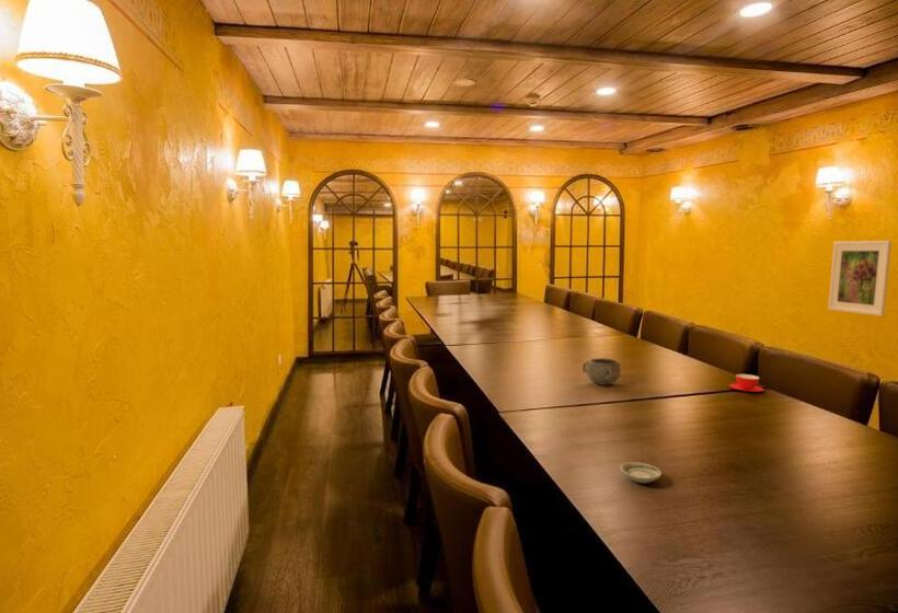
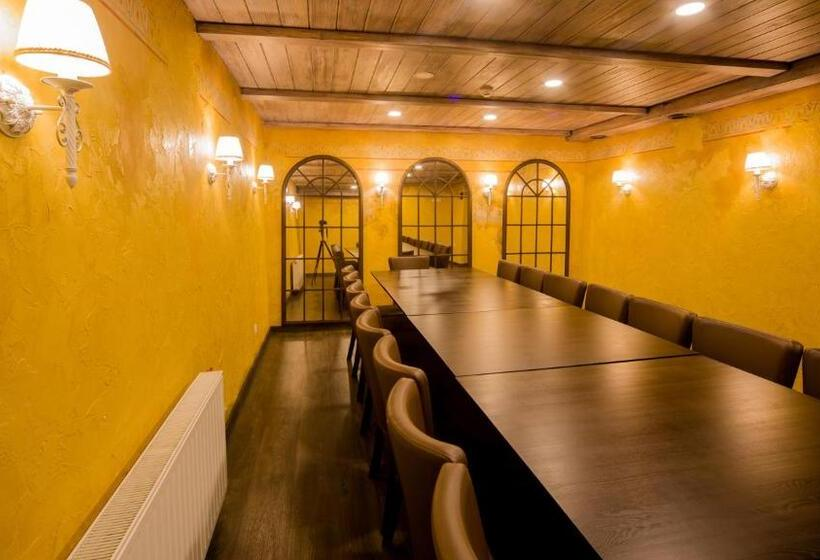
- decorative bowl [582,357,622,386]
- teacup [728,373,765,393]
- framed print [827,240,893,317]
- saucer [619,461,663,484]
